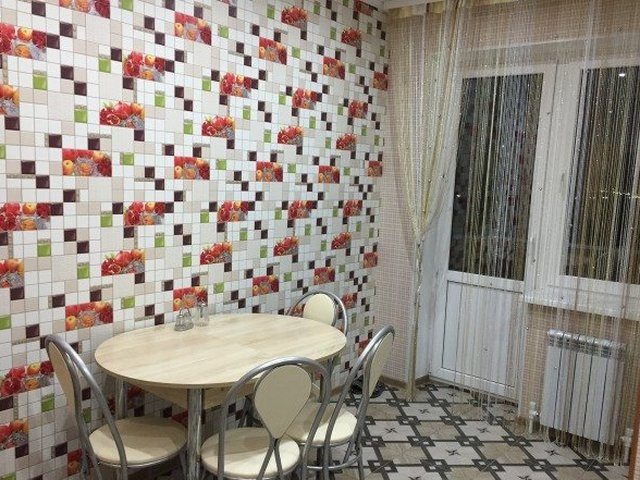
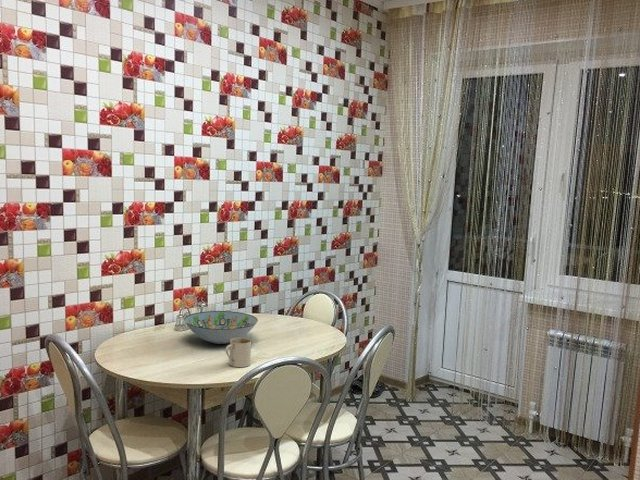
+ decorative bowl [183,310,259,345]
+ mug [225,337,252,368]
